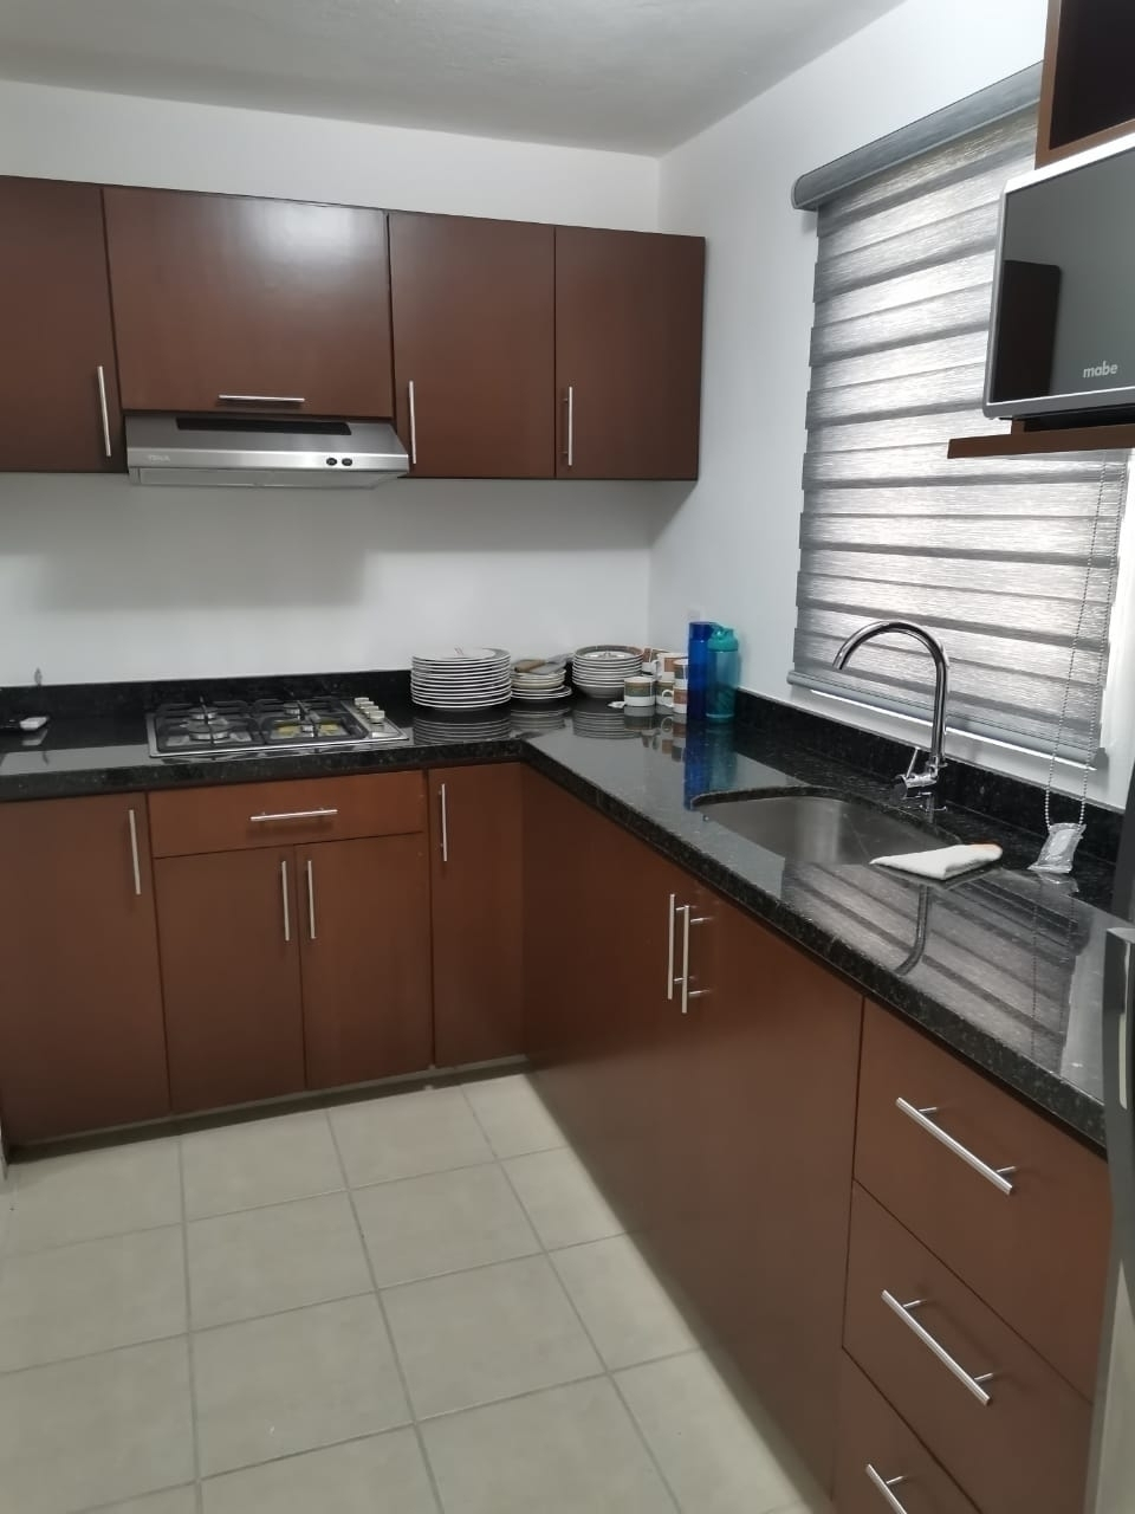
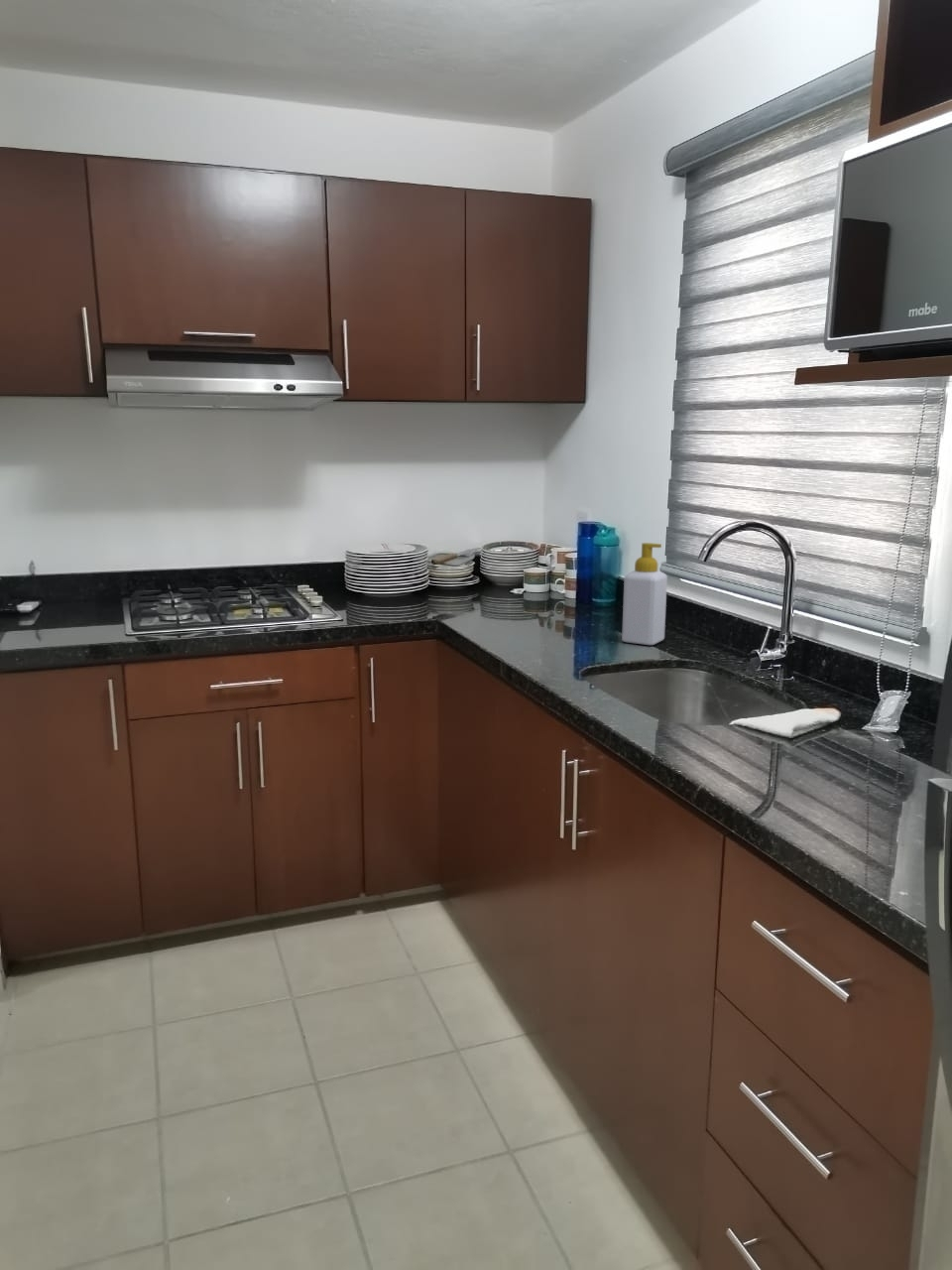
+ soap bottle [621,542,668,646]
